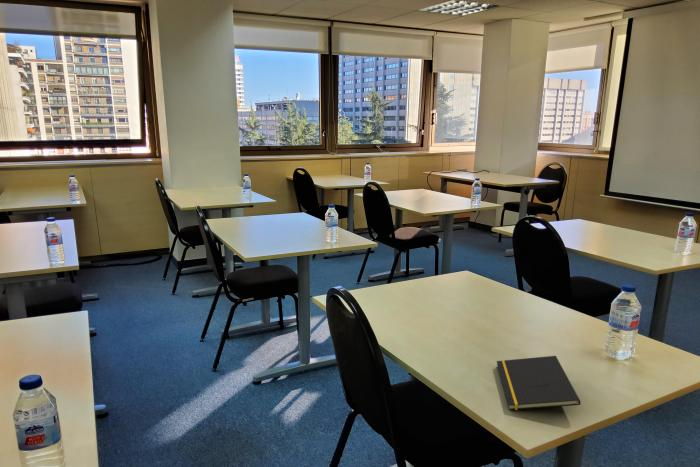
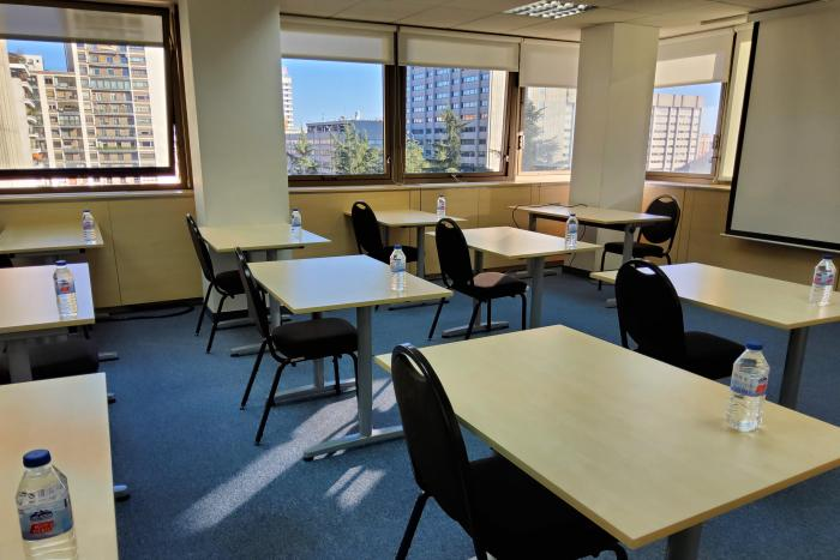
- notepad [496,355,582,411]
